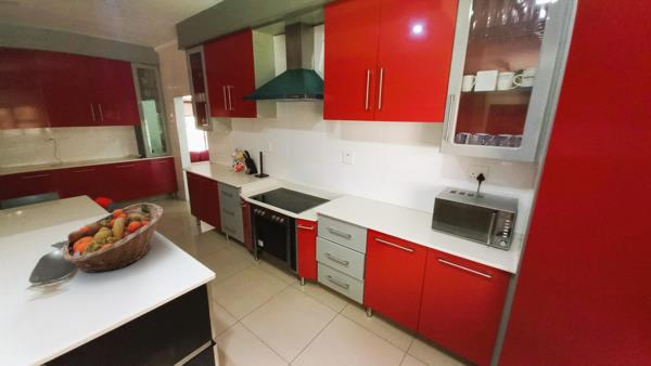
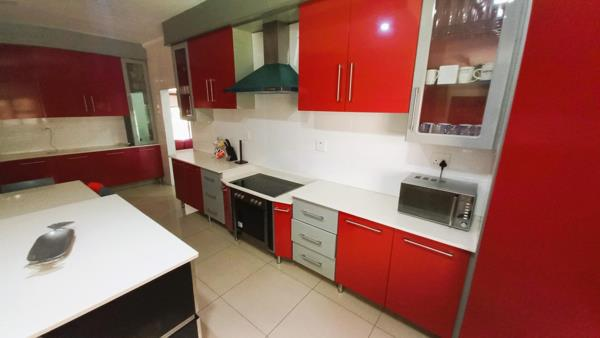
- fruit basket [62,201,164,274]
